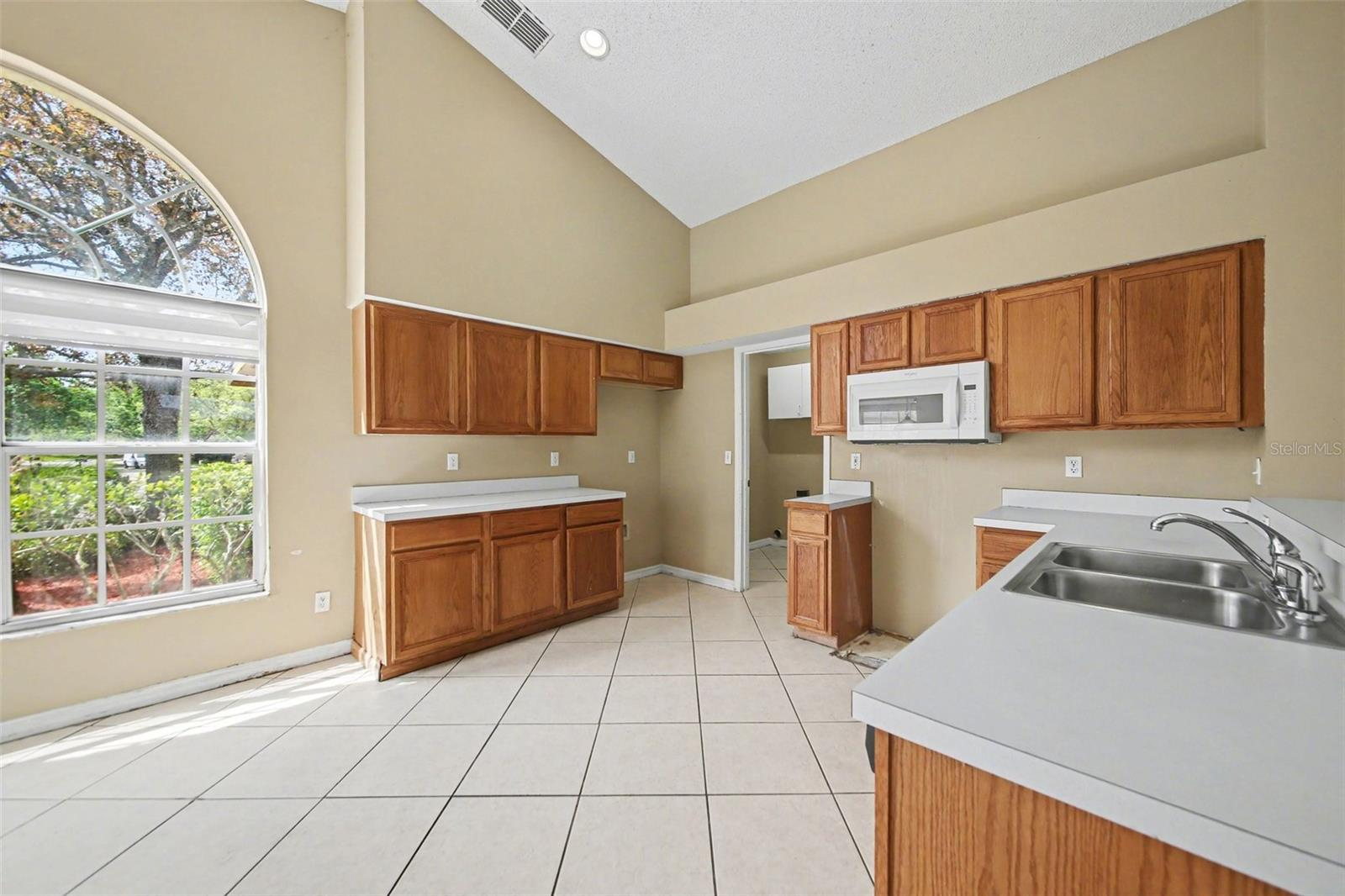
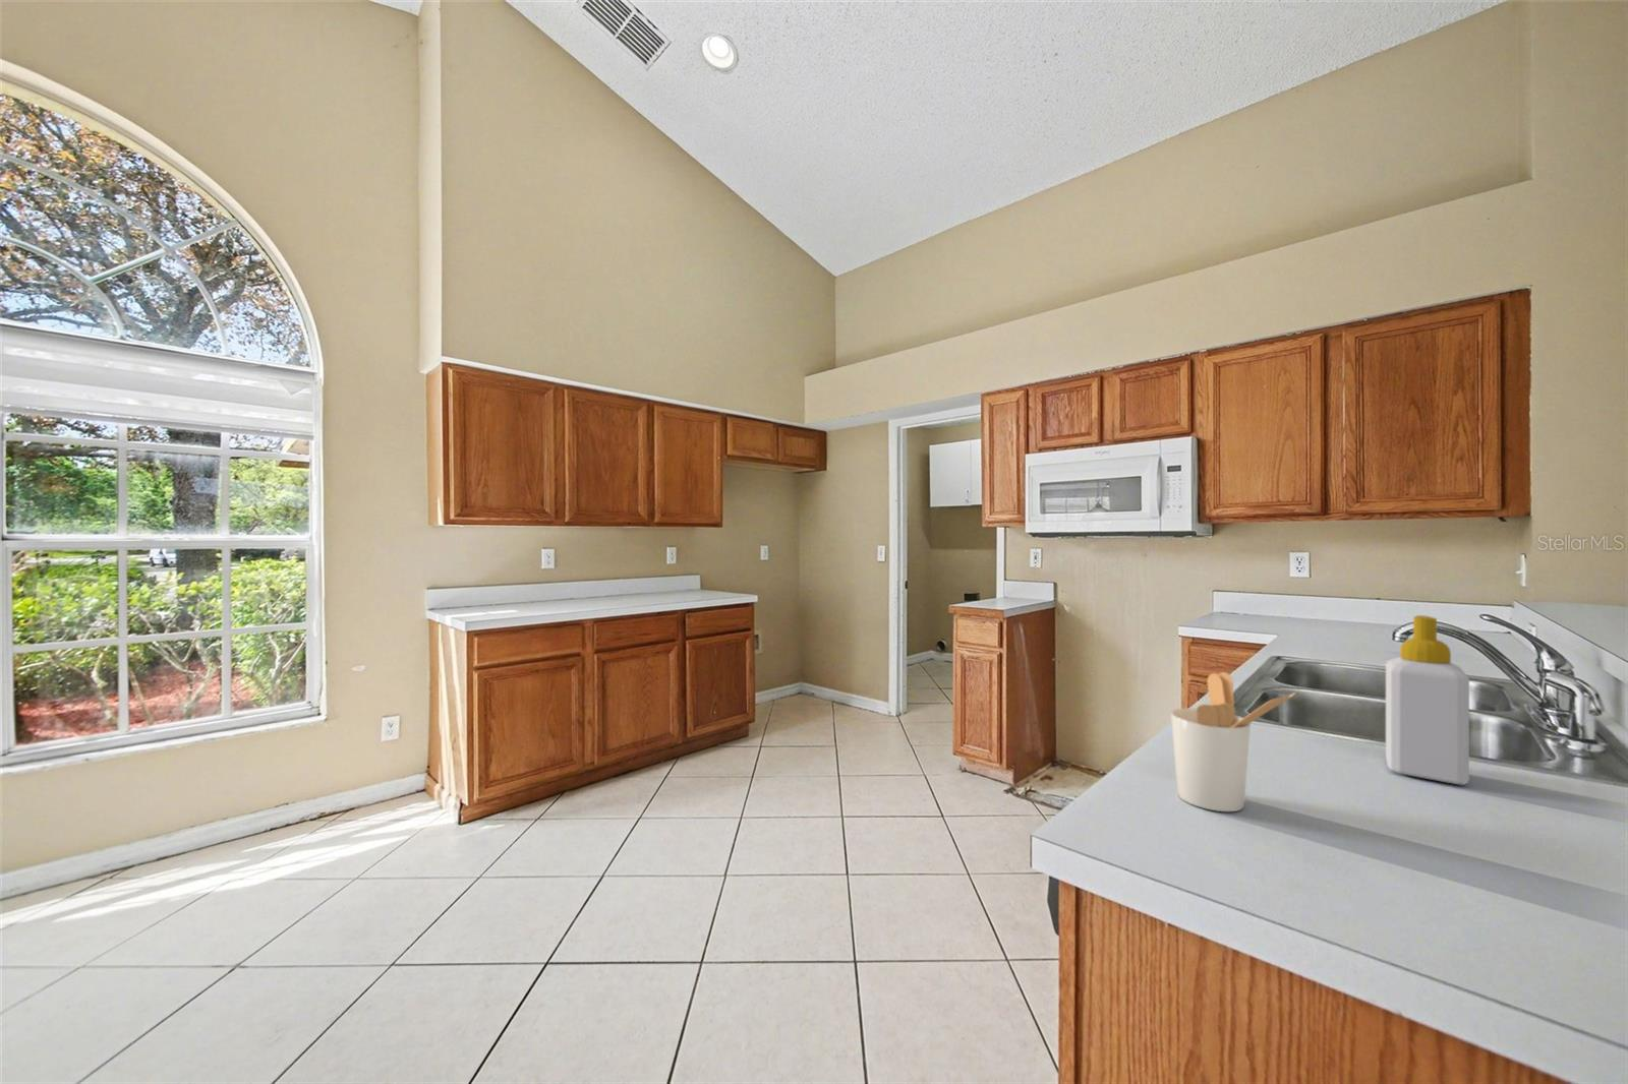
+ utensil holder [1170,671,1298,813]
+ soap bottle [1385,615,1471,786]
